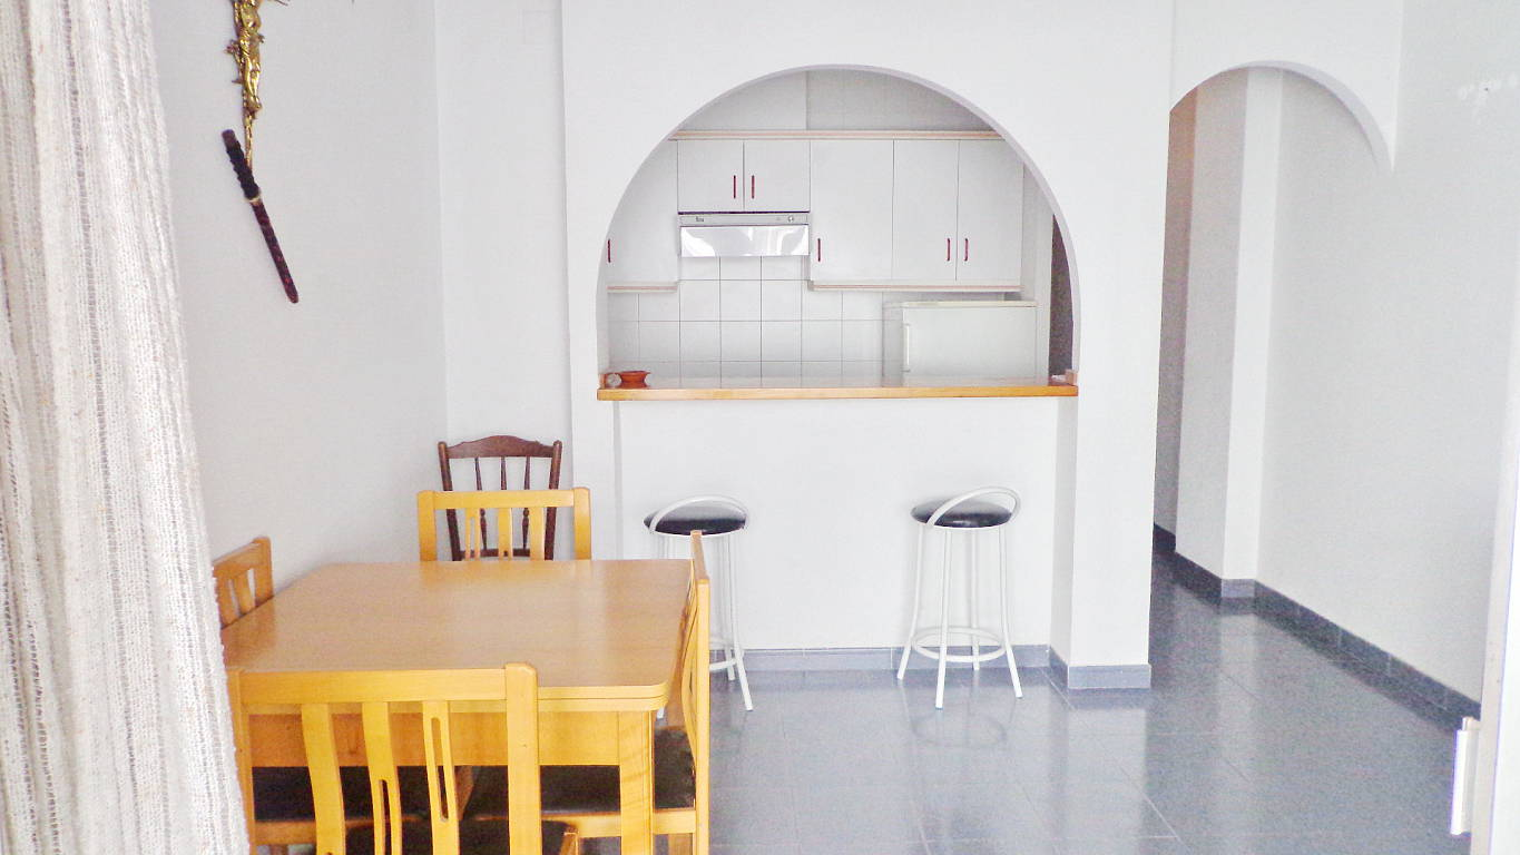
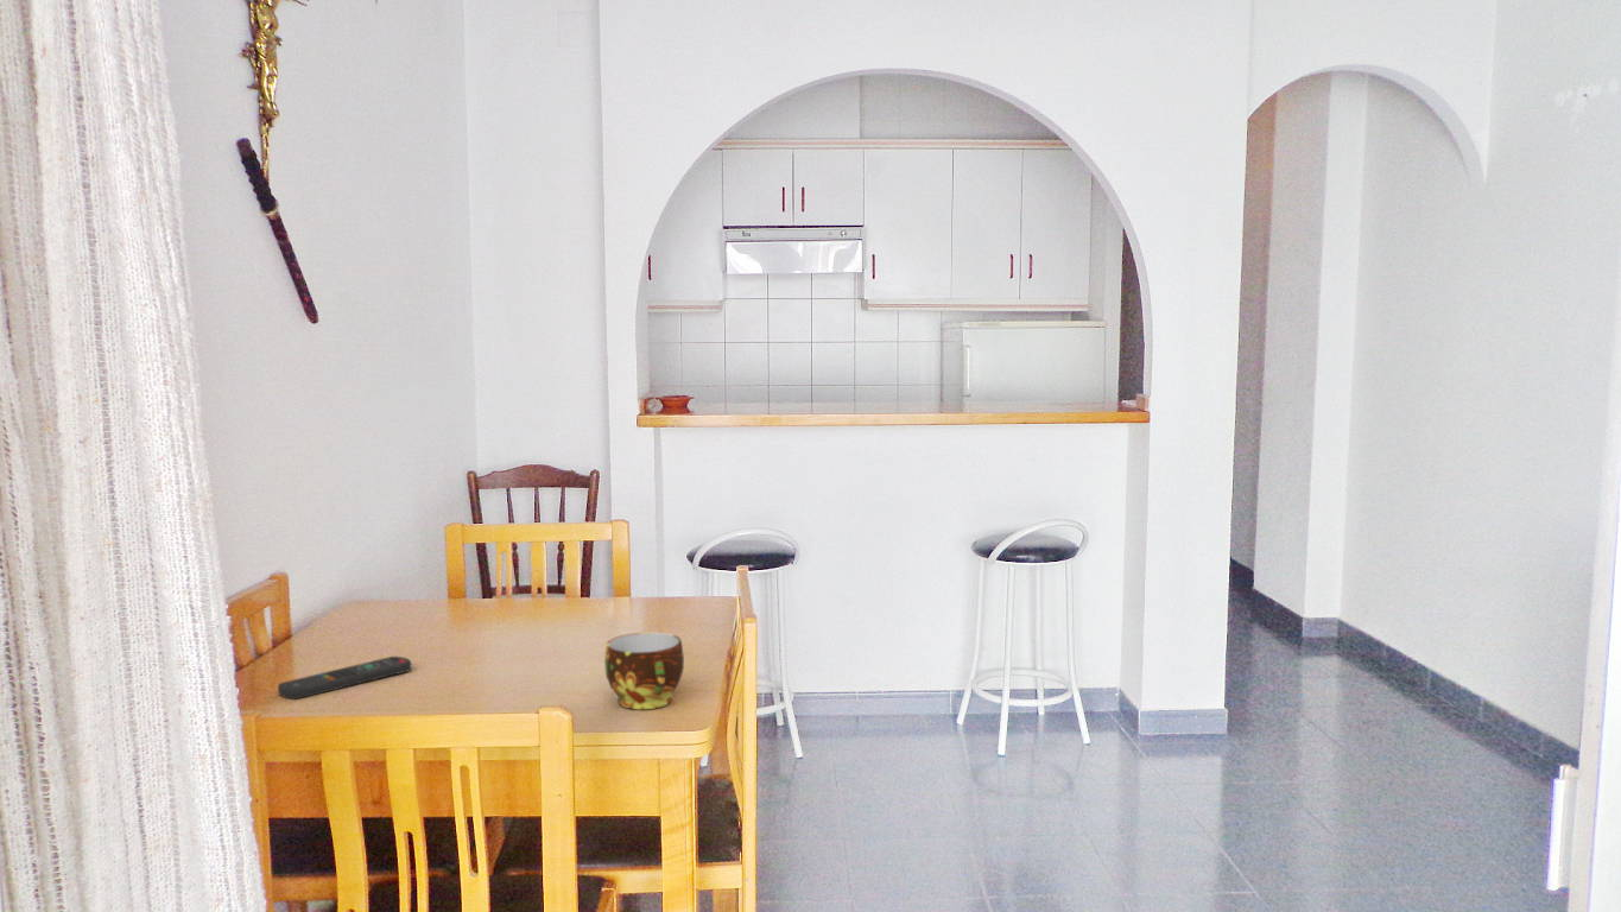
+ remote control [277,656,412,701]
+ cup [603,632,685,710]
